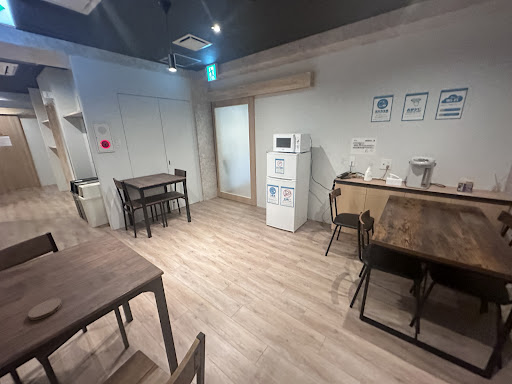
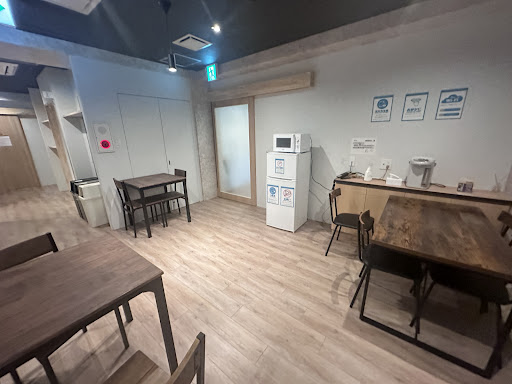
- coaster [27,297,63,321]
